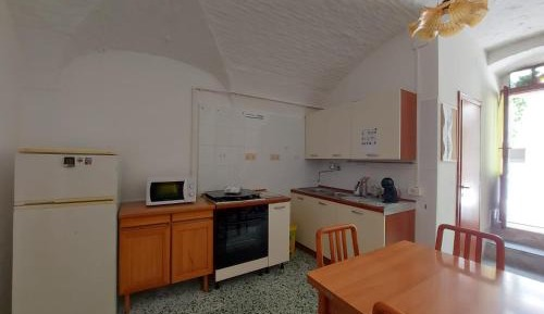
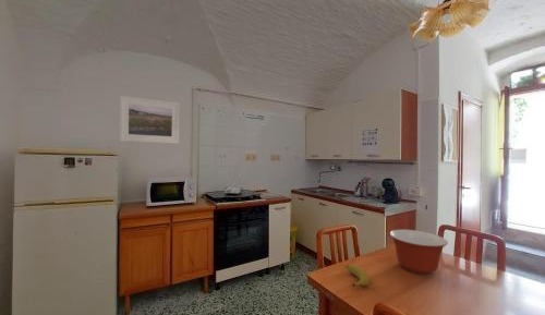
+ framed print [119,95,180,145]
+ mixing bowl [389,229,449,276]
+ banana [344,264,371,288]
